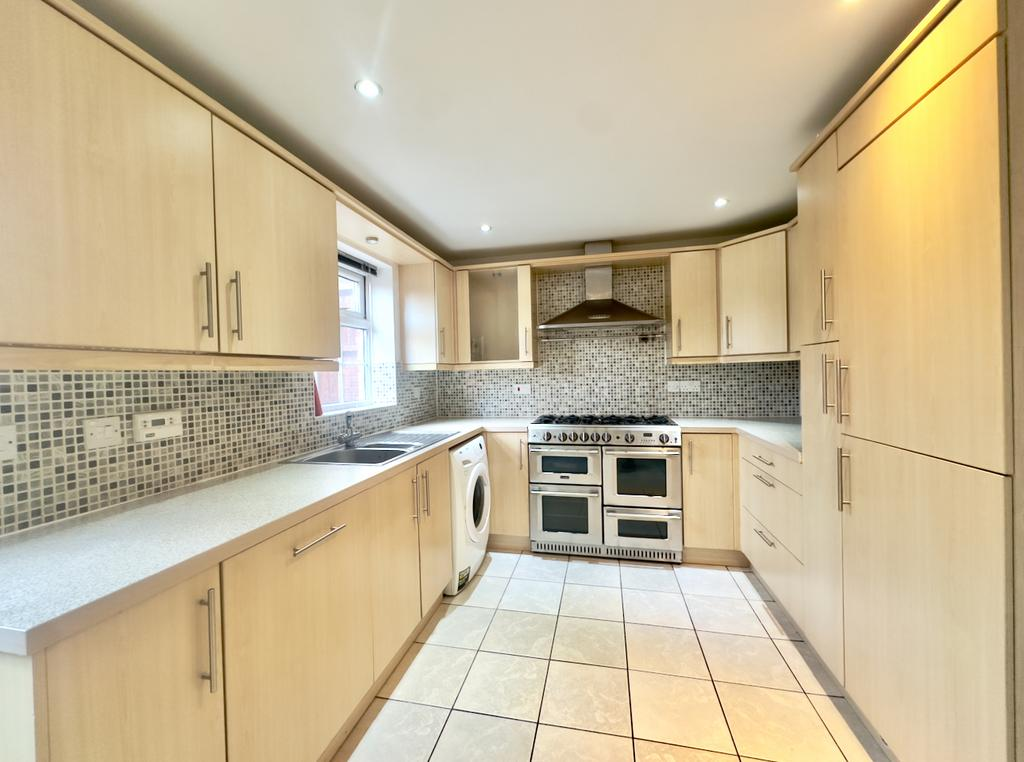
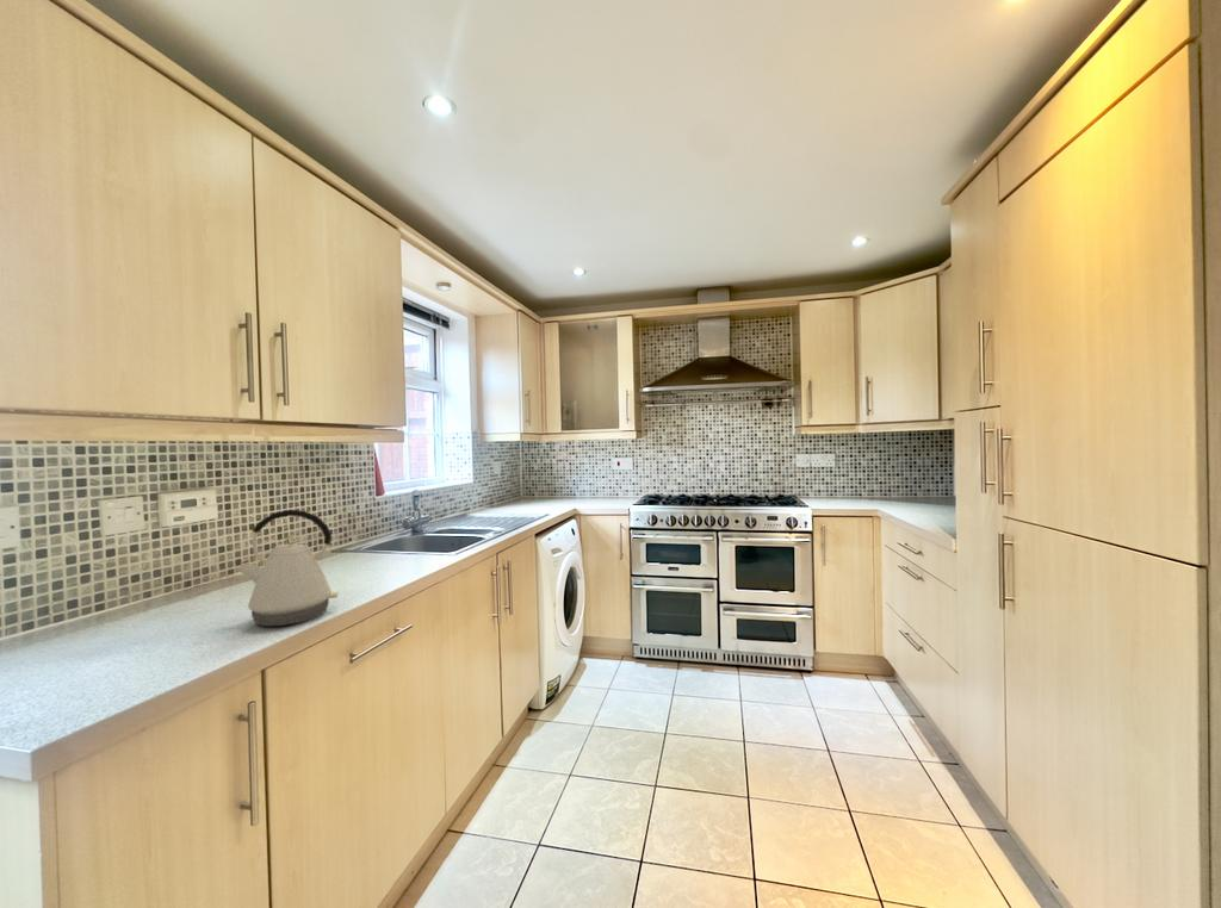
+ kettle [235,509,340,627]
